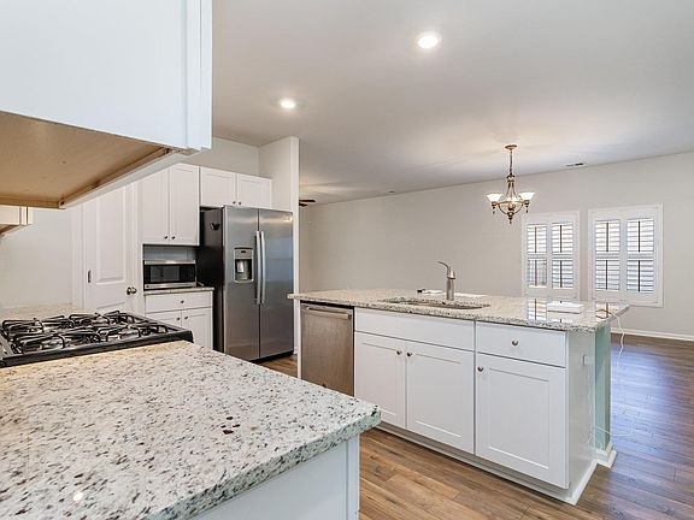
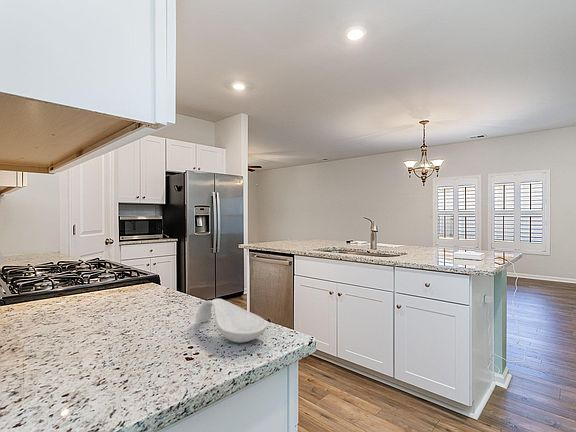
+ spoon rest [195,298,268,344]
